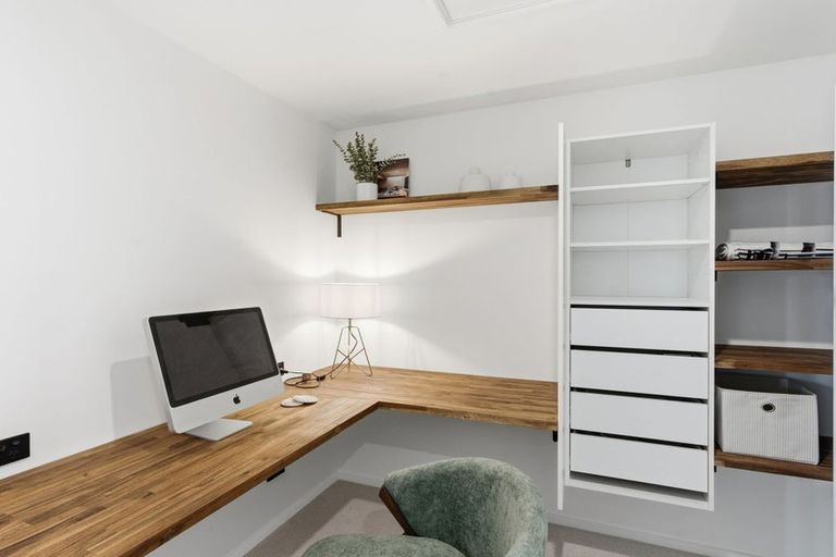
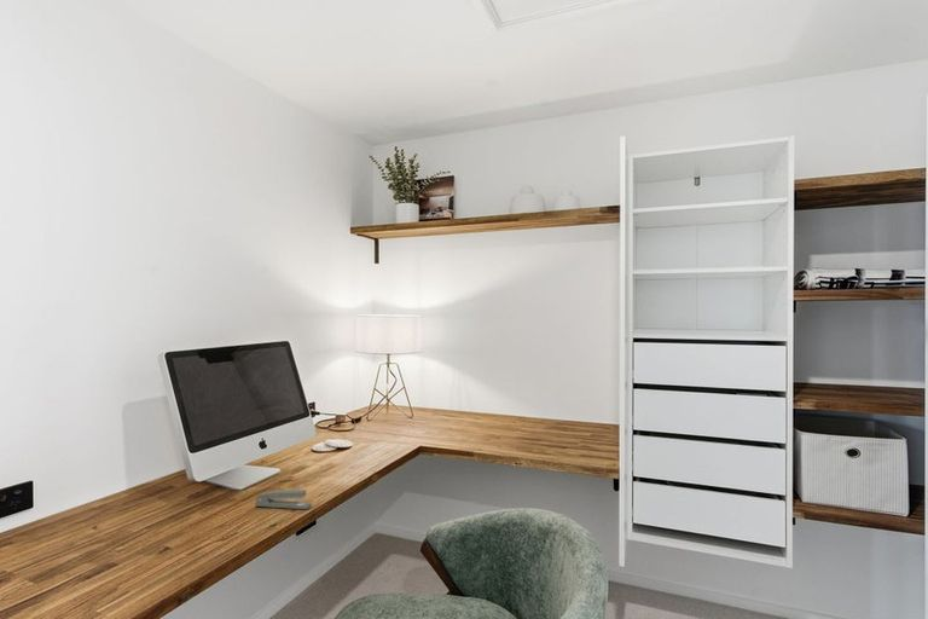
+ stapler [254,488,313,510]
